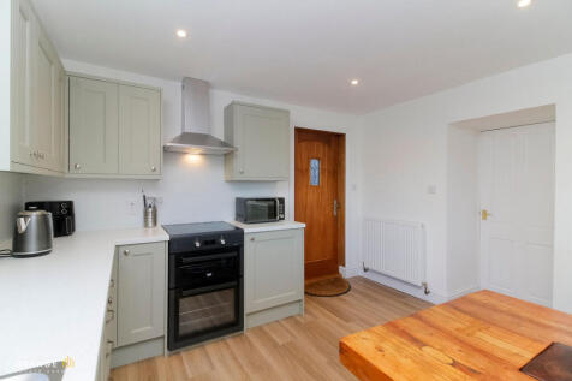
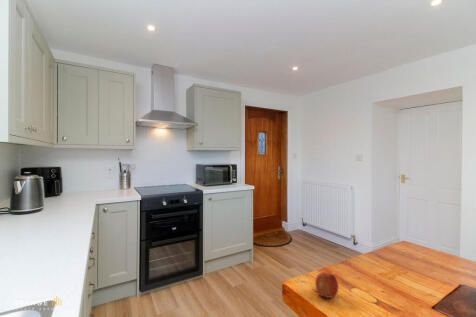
+ fruit [314,272,339,299]
